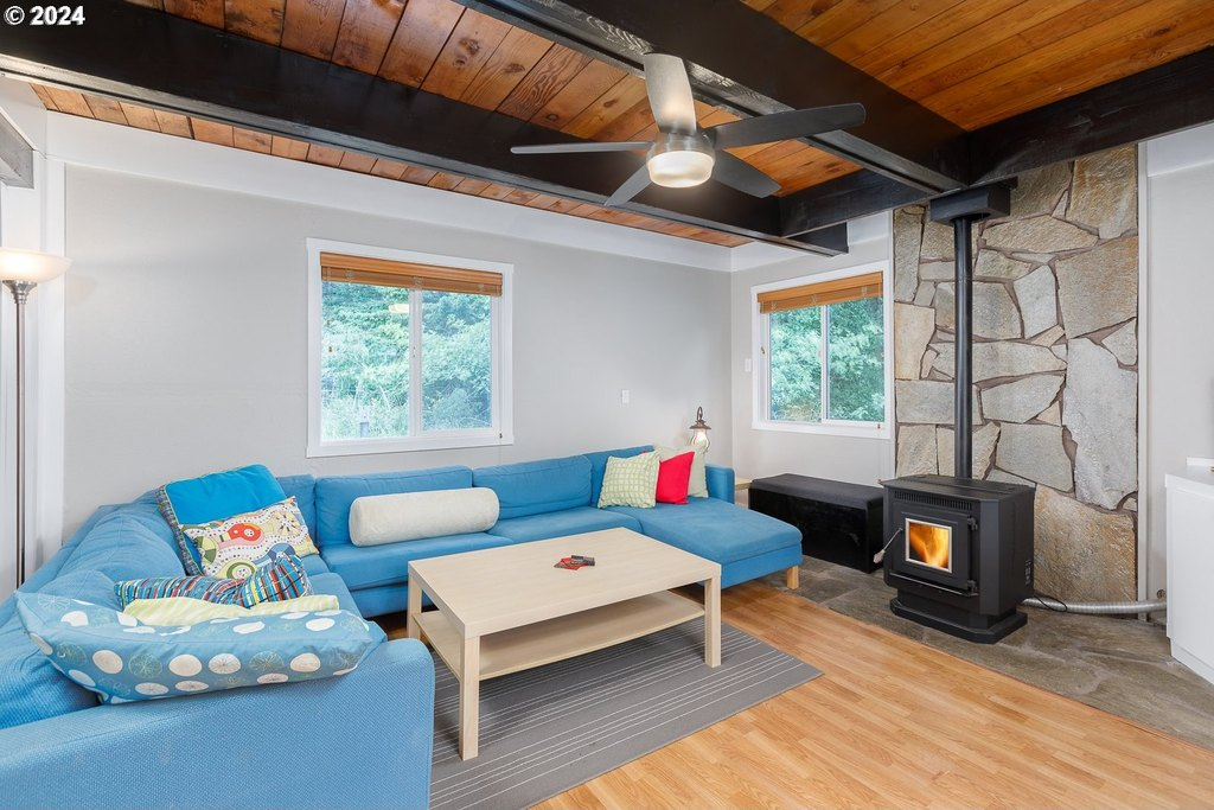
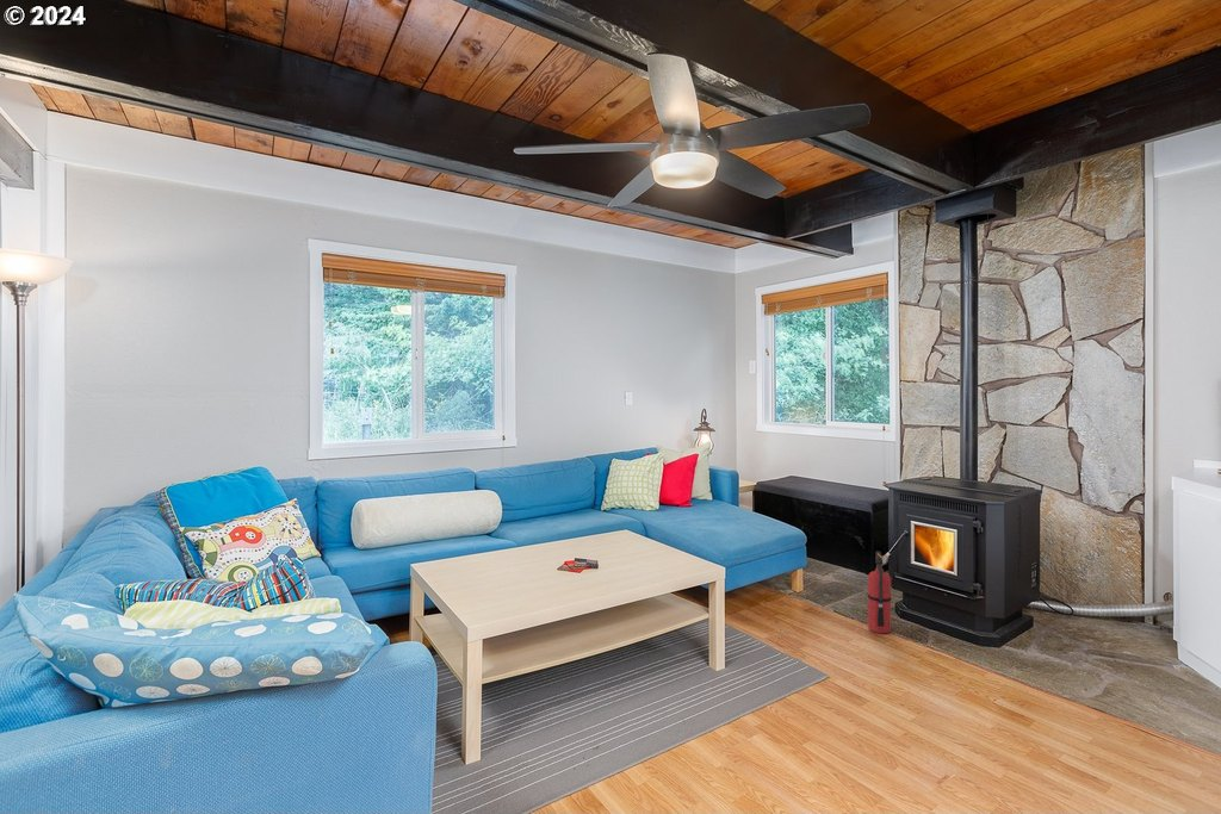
+ fire extinguisher [867,551,892,634]
